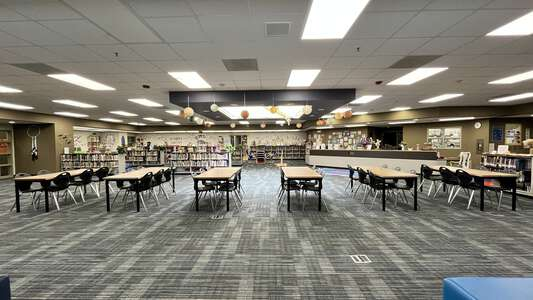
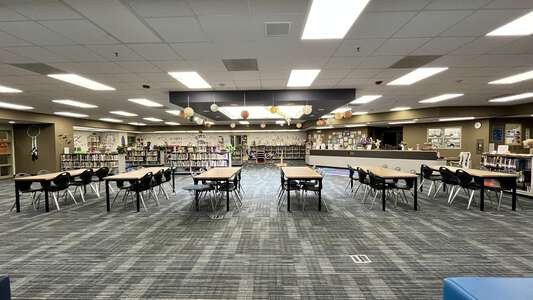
+ side table [181,184,211,222]
